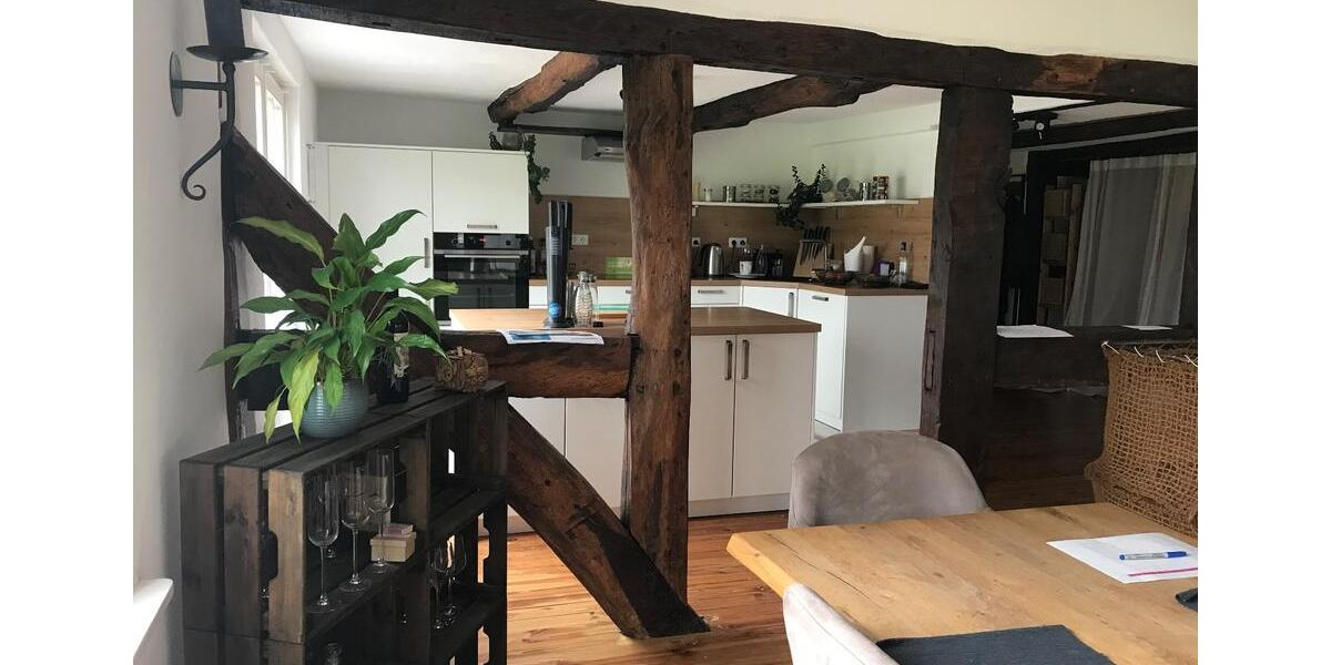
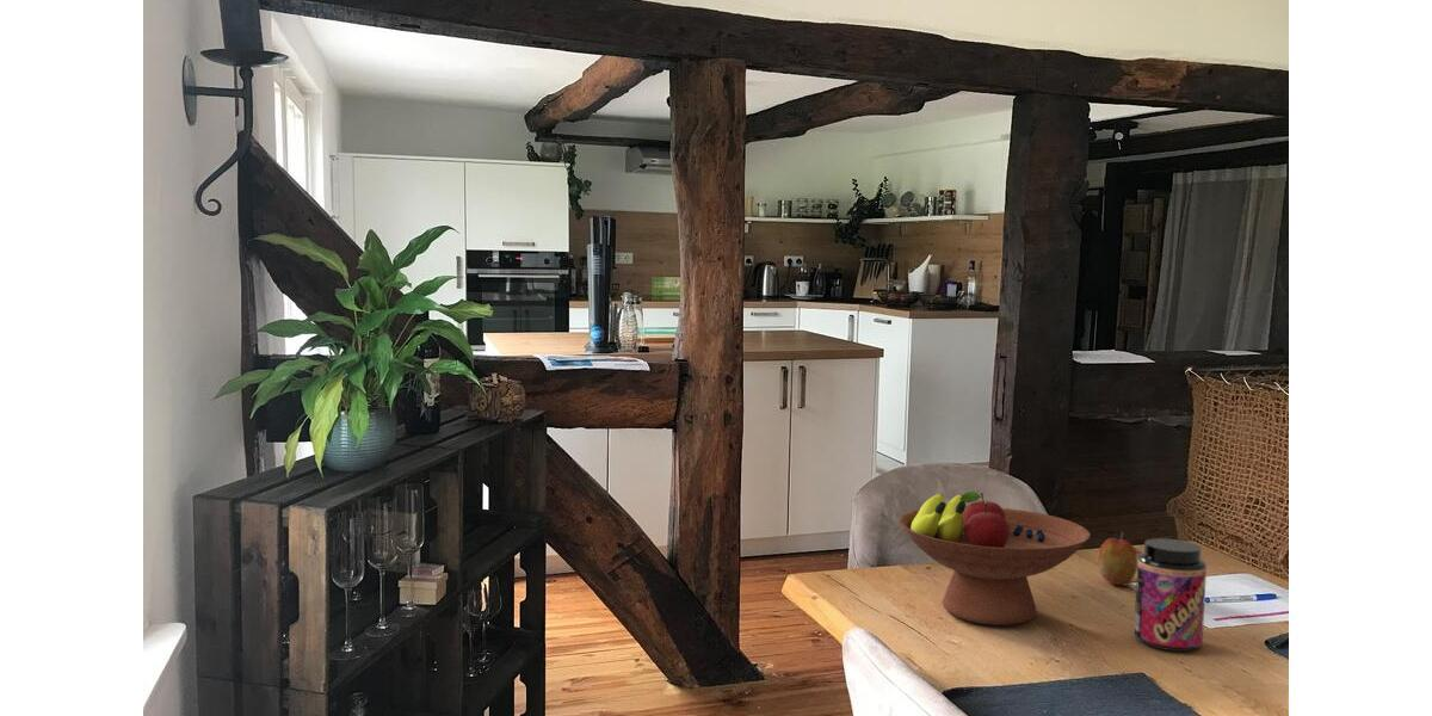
+ apple [1097,531,1138,586]
+ jar [1134,537,1208,653]
+ fruit bowl [897,490,1092,626]
